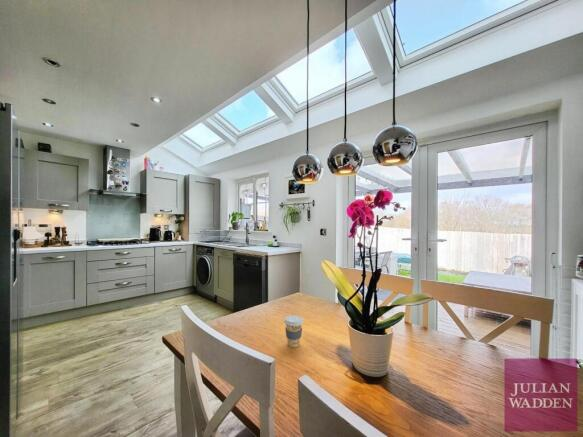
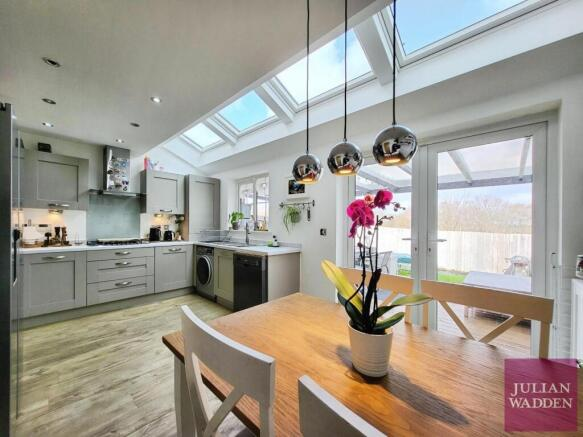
- coffee cup [283,314,304,348]
